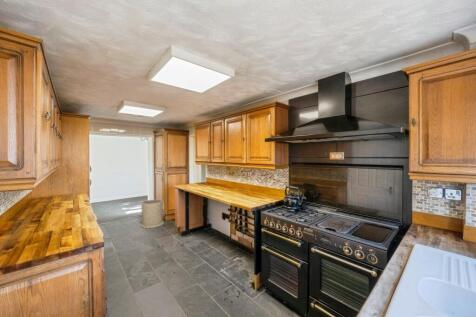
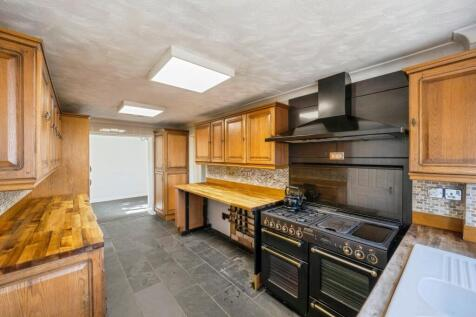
- trash can [139,199,165,229]
